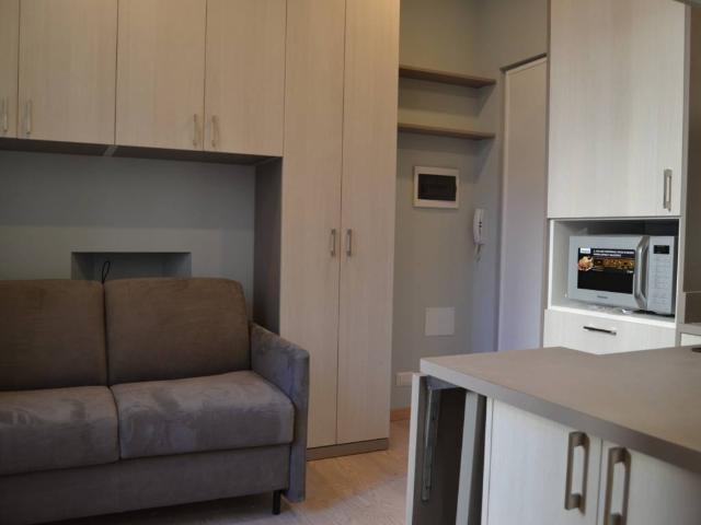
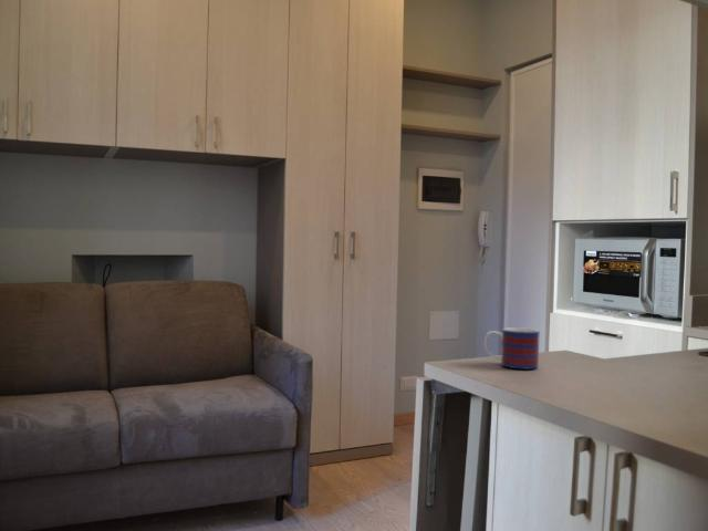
+ mug [482,326,541,371]
